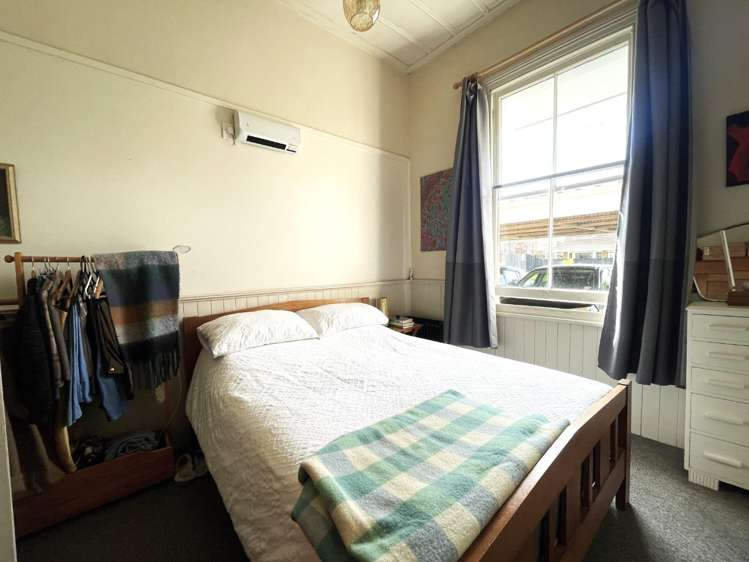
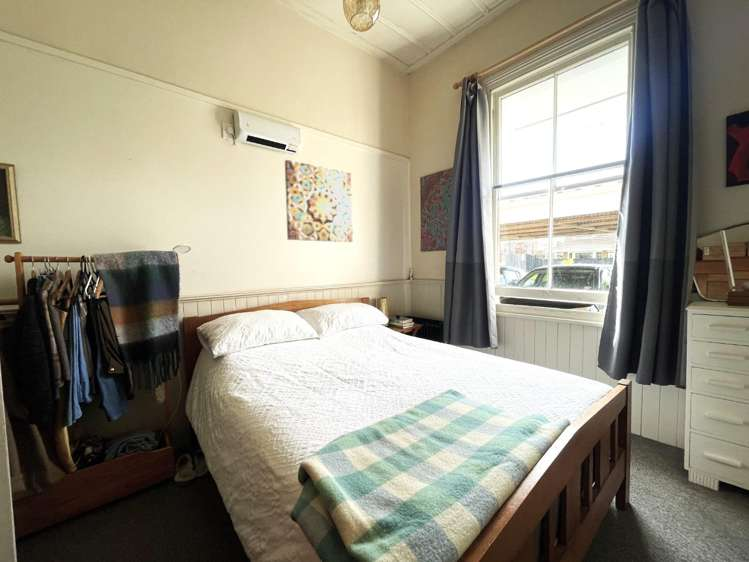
+ wall art [284,159,354,243]
